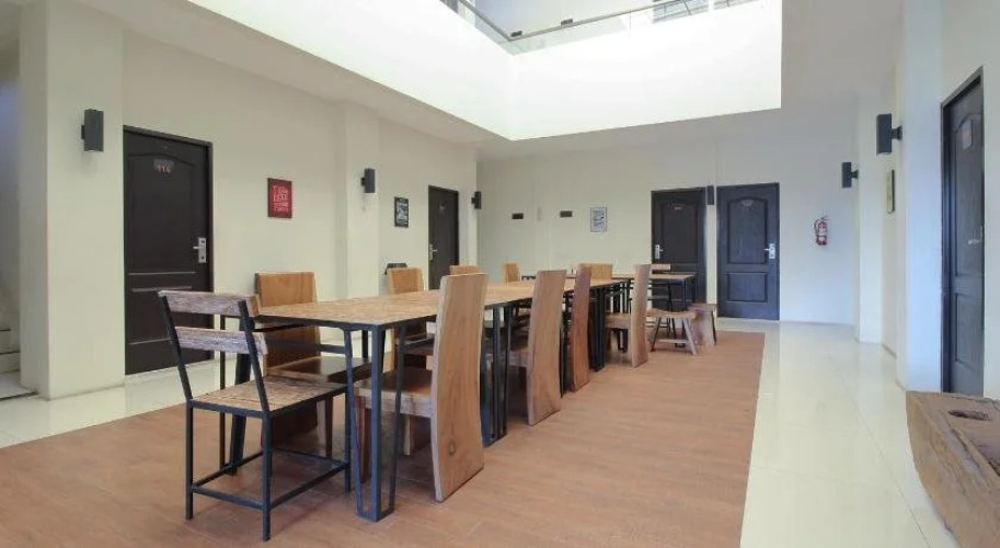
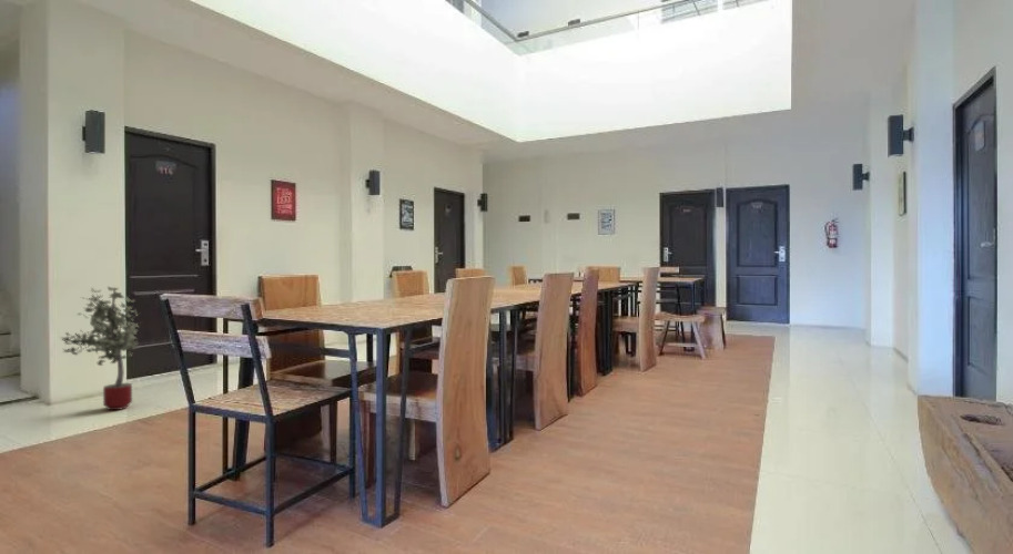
+ potted tree [59,286,143,411]
